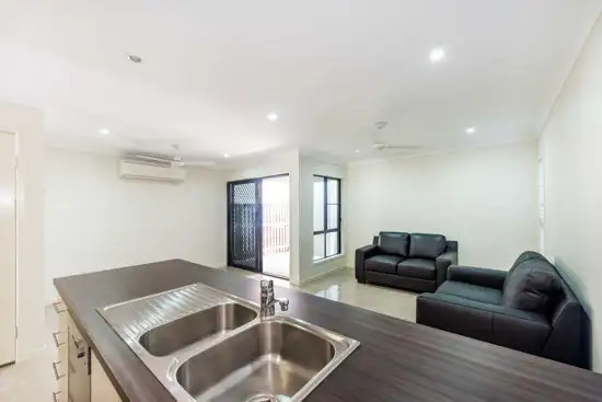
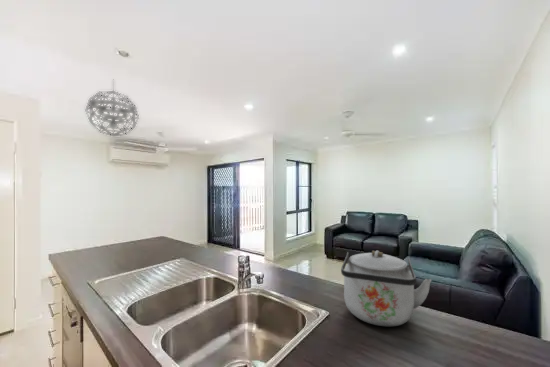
+ kettle [340,250,433,327]
+ pendant light [85,79,140,137]
